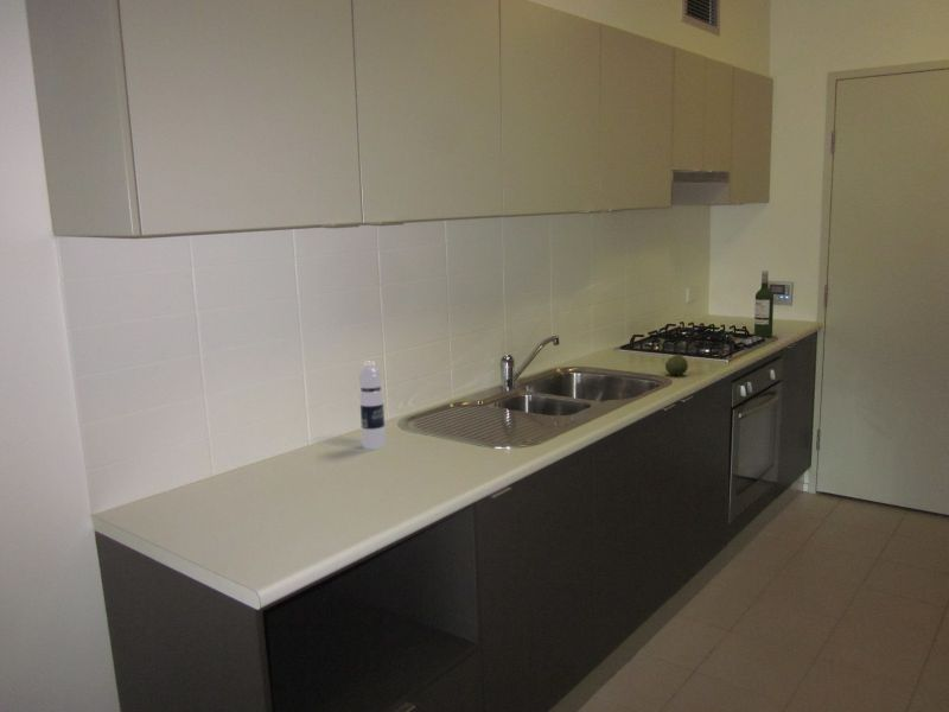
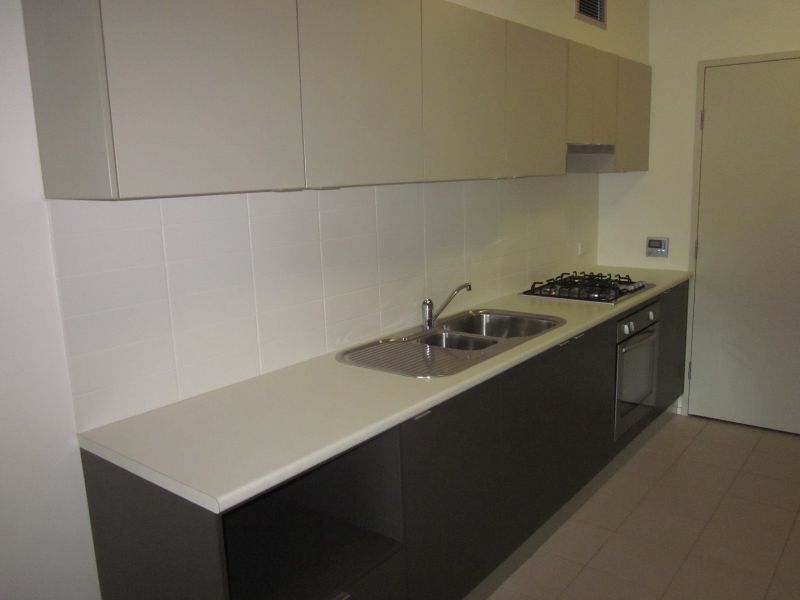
- water bottle [357,360,387,450]
- fruit [664,354,689,377]
- wine bottle [753,269,775,338]
